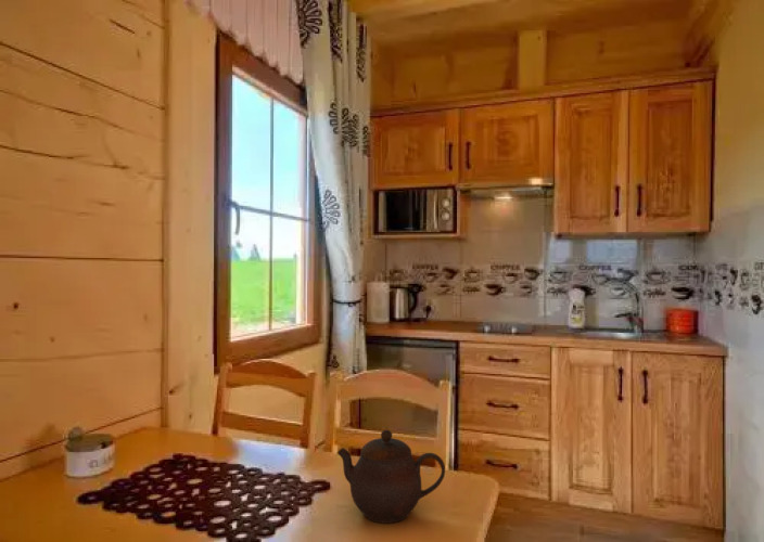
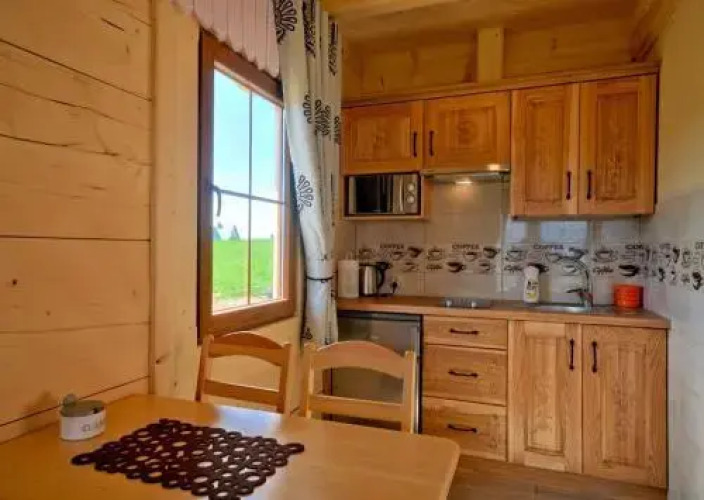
- teapot [336,429,446,525]
